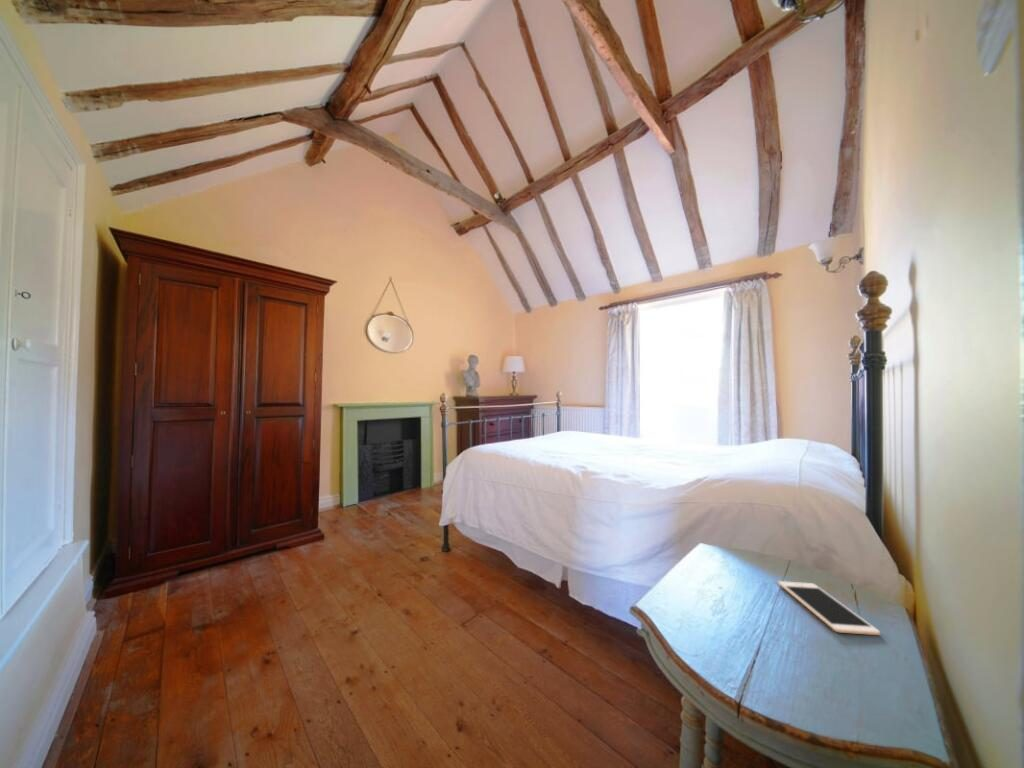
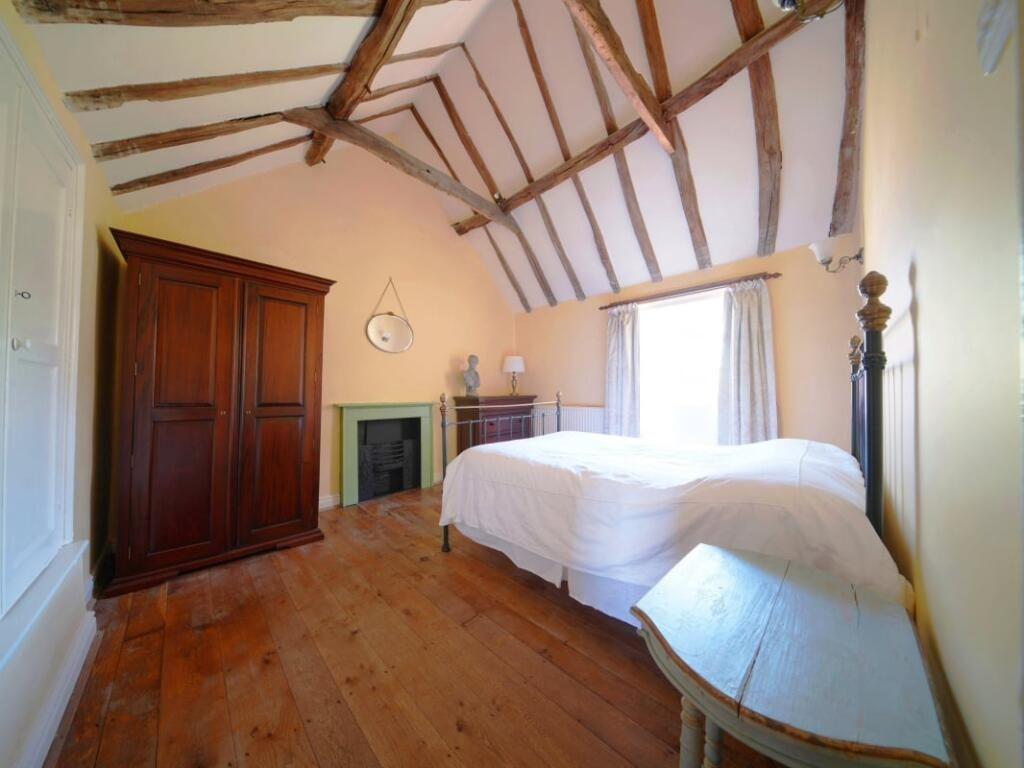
- cell phone [777,580,881,636]
